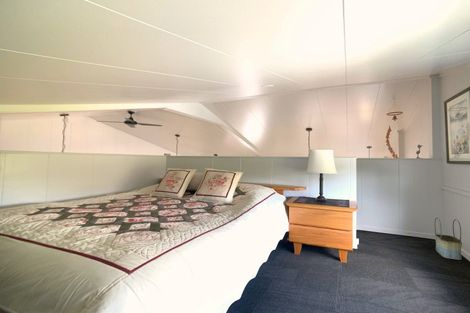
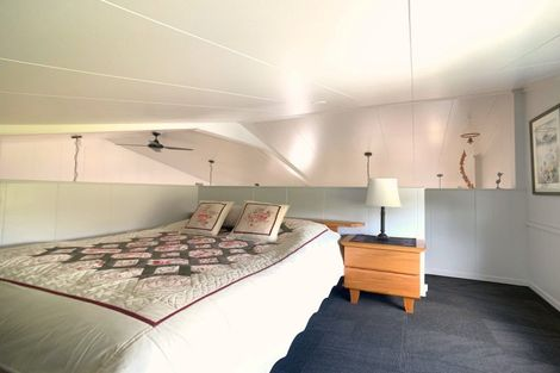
- basket [433,217,463,261]
